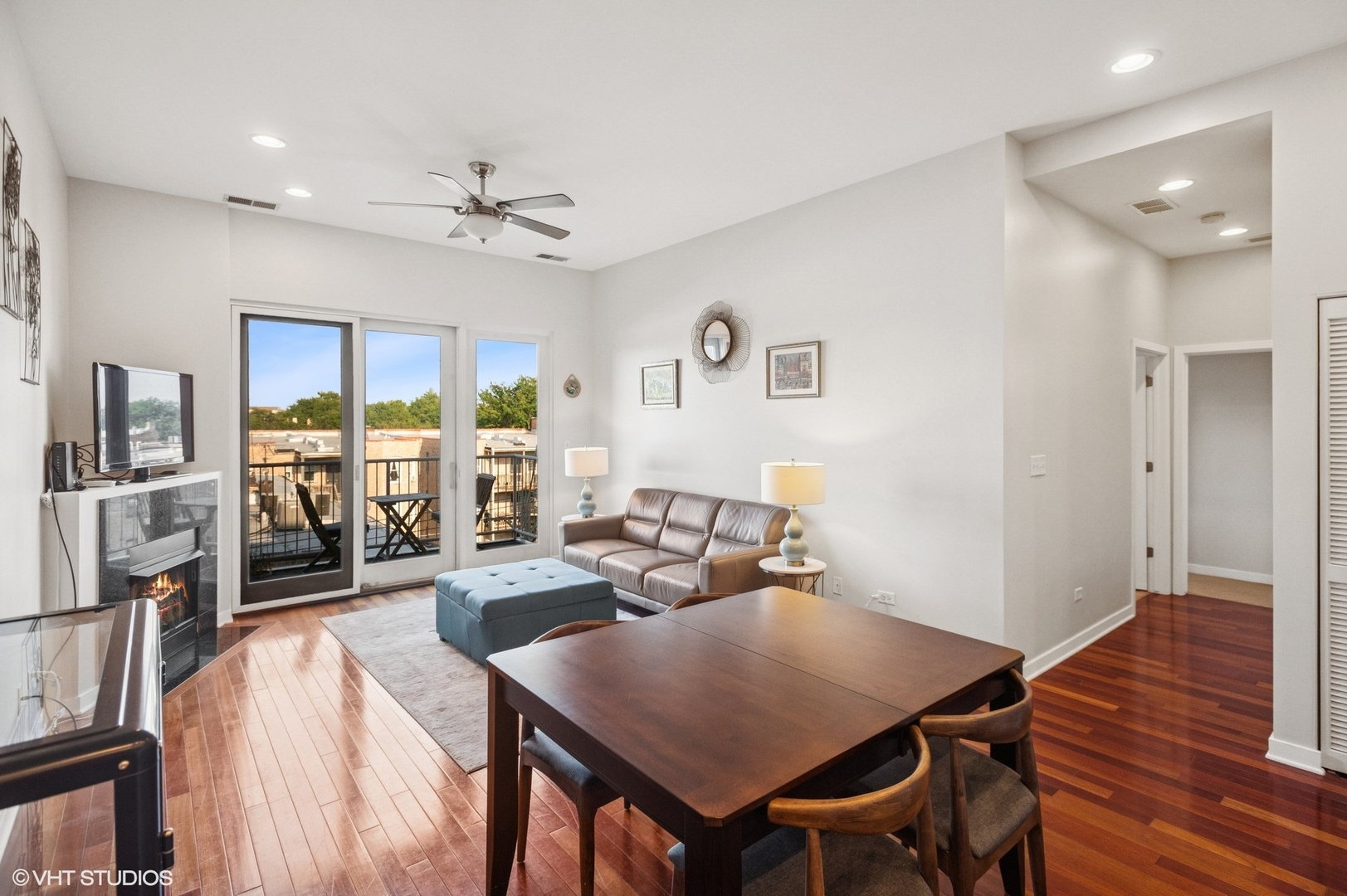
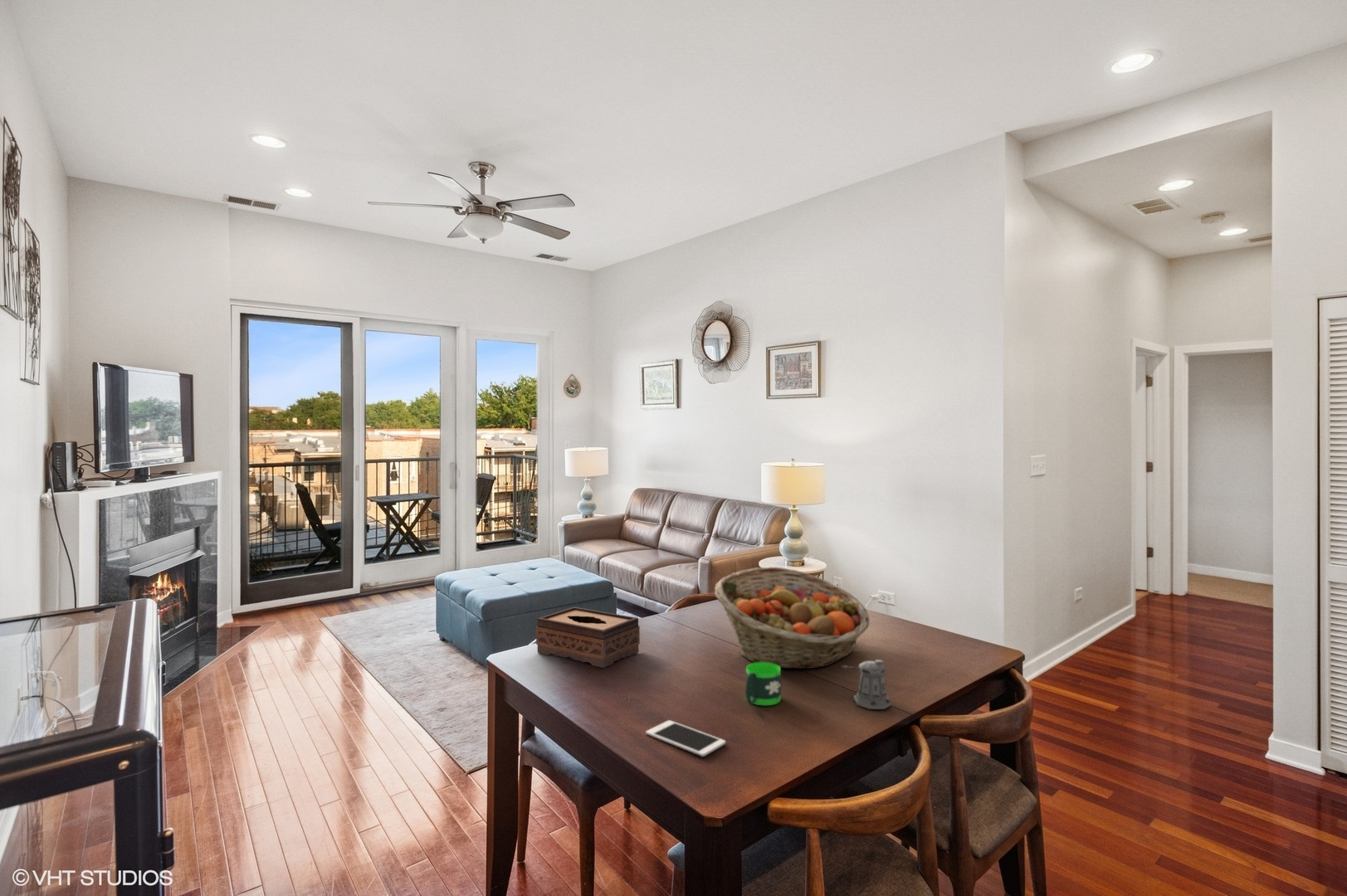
+ fruit basket [714,566,871,670]
+ mug [744,662,782,706]
+ tissue box [535,606,641,669]
+ pepper shaker [840,659,892,710]
+ cell phone [645,719,726,757]
